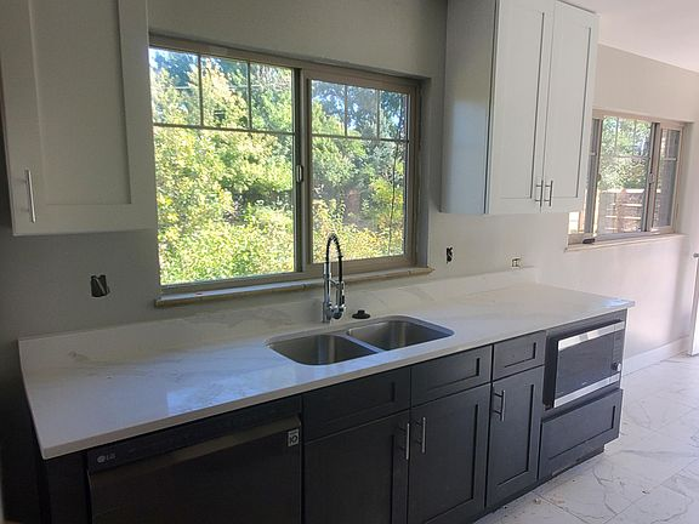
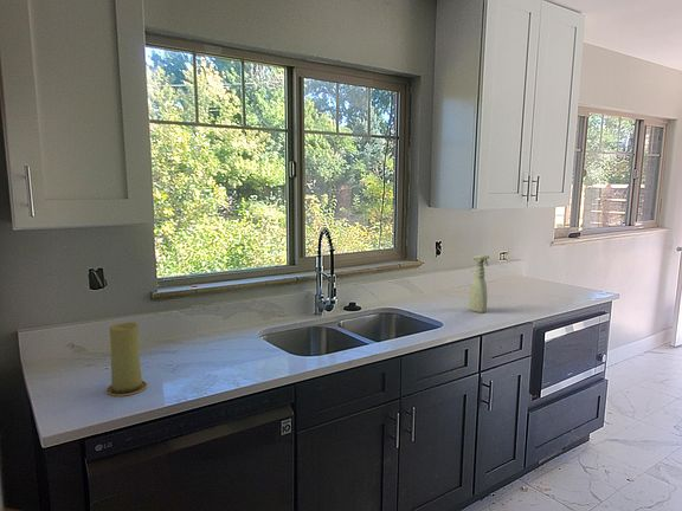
+ spray bottle [468,254,490,313]
+ candle [105,321,148,397]
